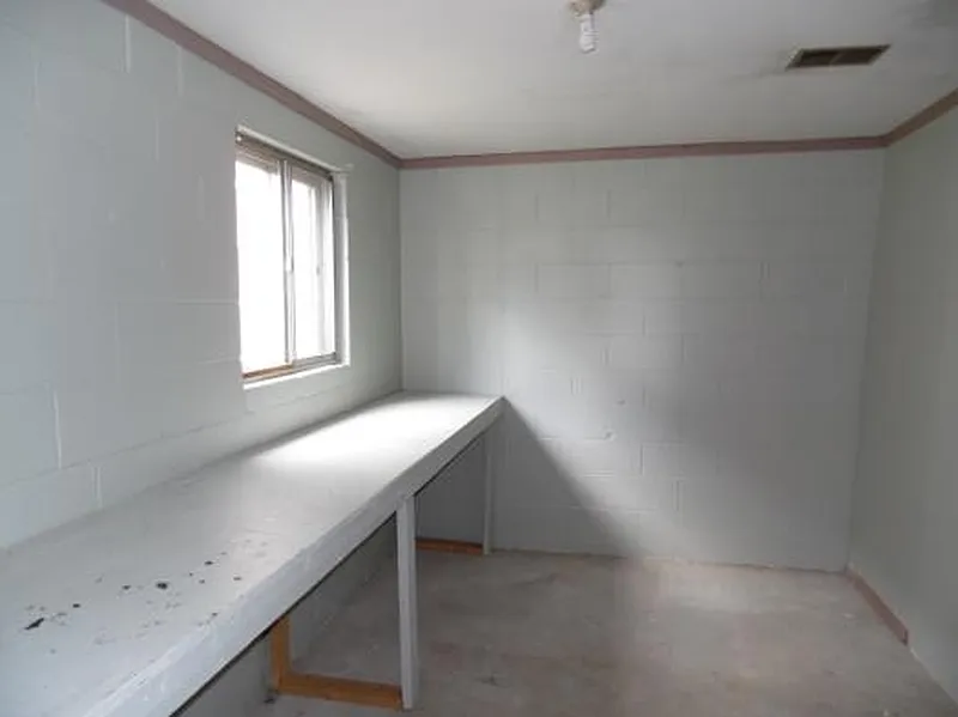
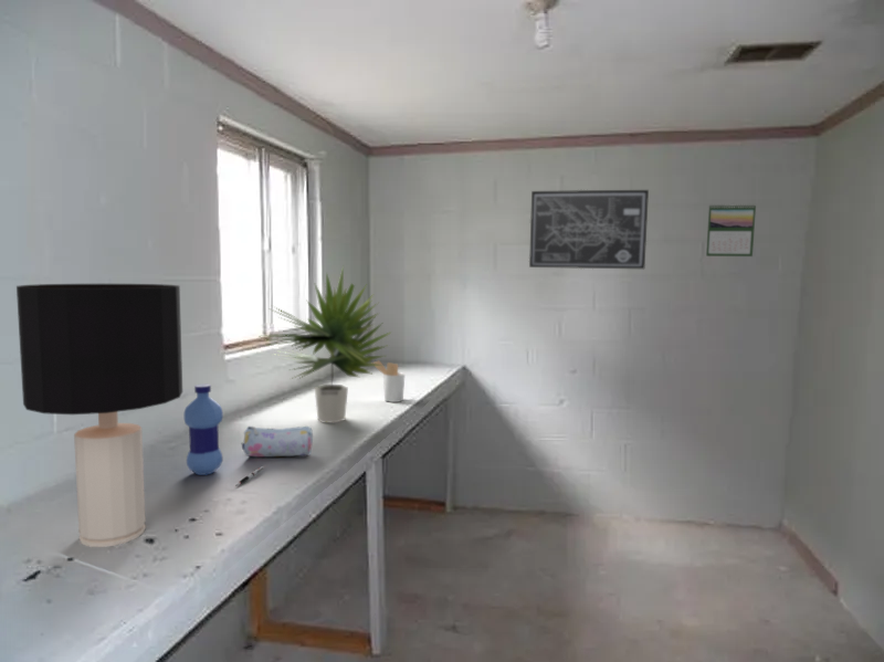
+ pencil case [241,425,314,458]
+ calendar [705,202,757,258]
+ water bottle [183,383,223,476]
+ plant [260,265,392,423]
+ pen [234,465,265,487]
+ utensil holder [371,360,406,403]
+ wall art [528,189,650,270]
+ desk lamp [15,283,183,548]
